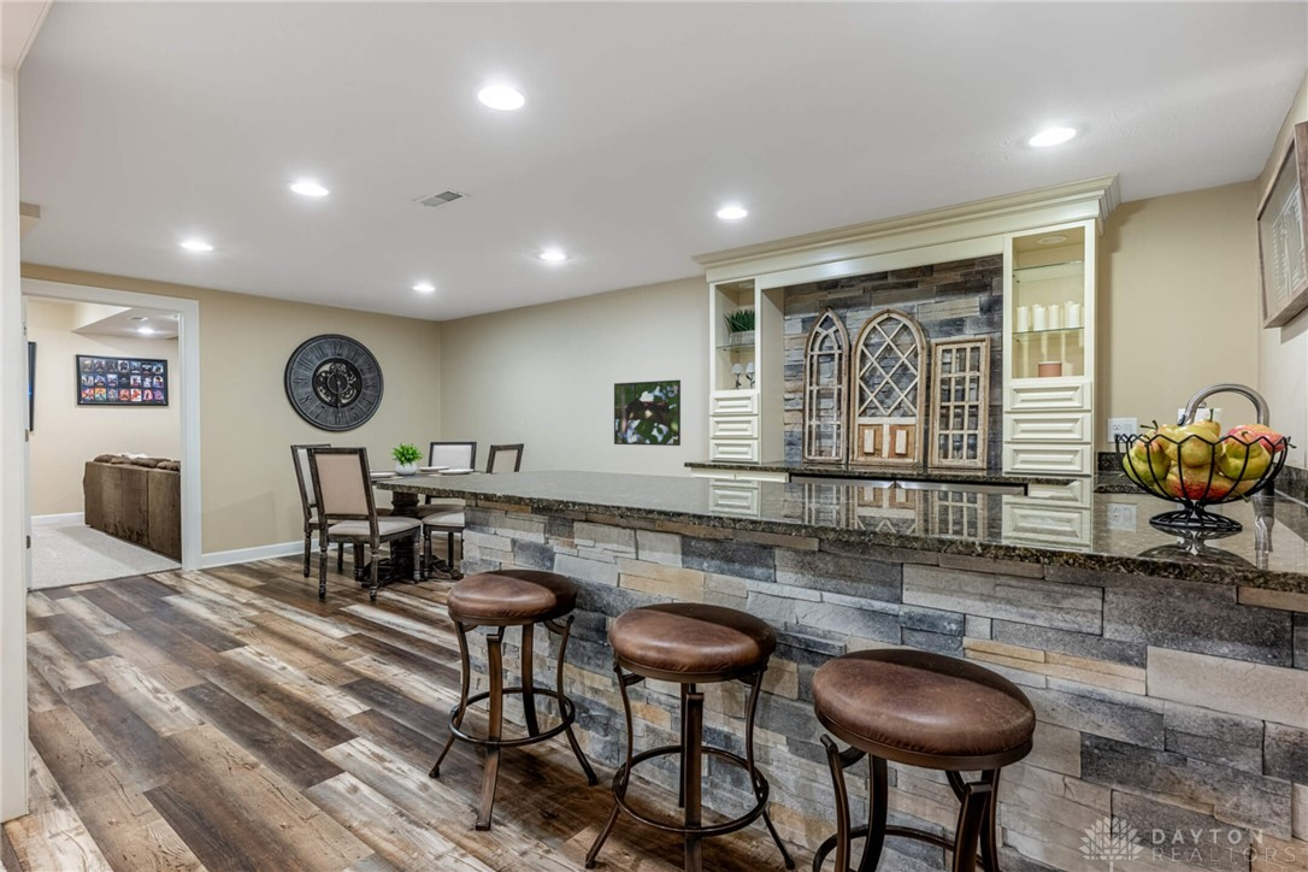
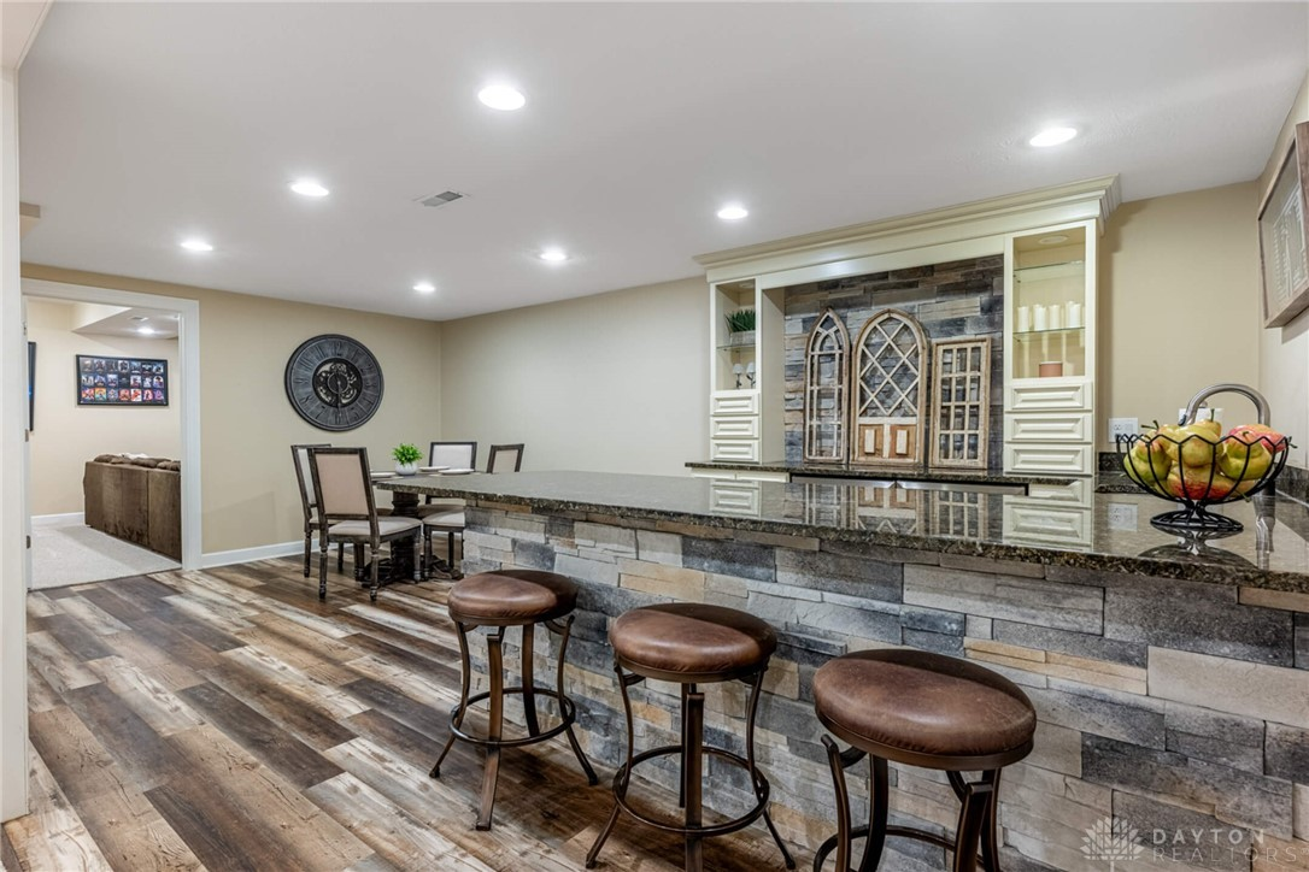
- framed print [613,379,682,447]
